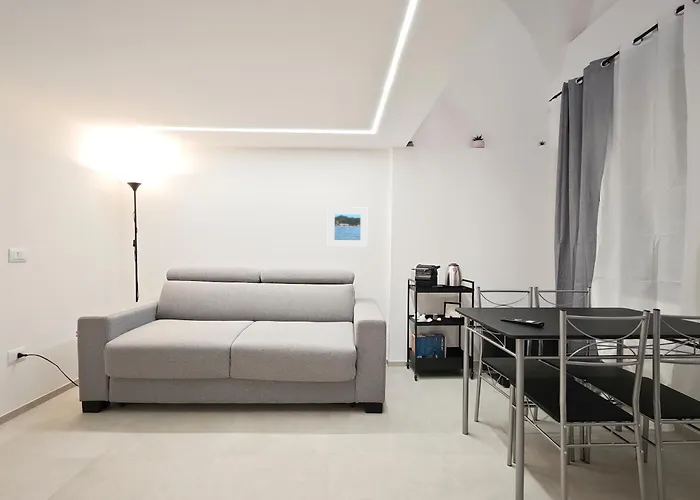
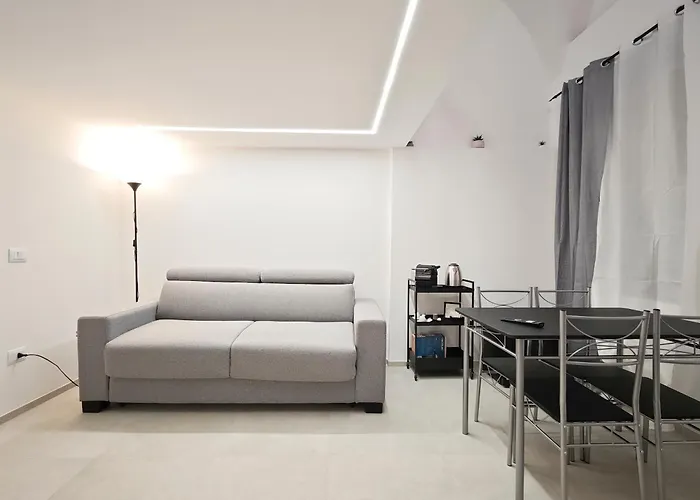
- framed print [327,206,368,248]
